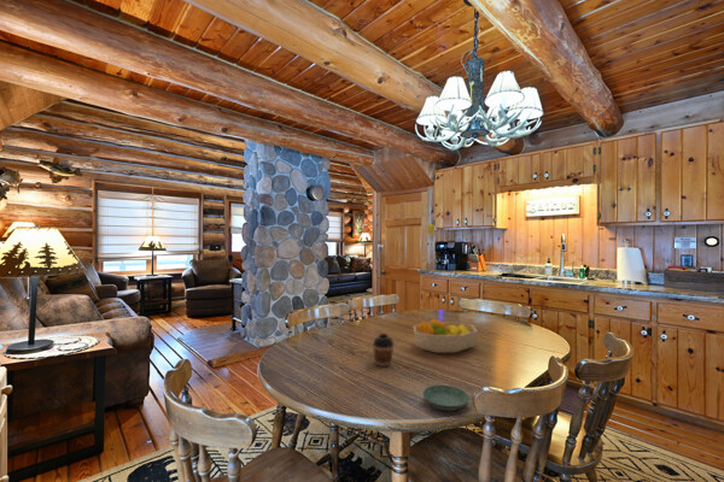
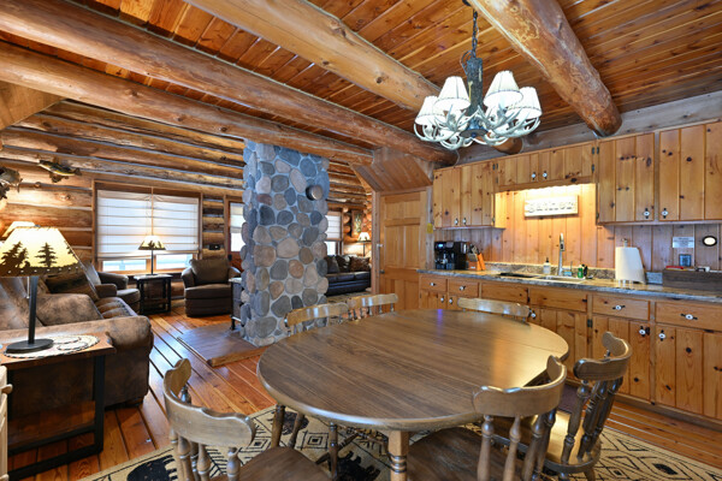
- coffee cup [372,333,395,368]
- fruit bowl [413,318,479,354]
- saucer [422,384,471,412]
